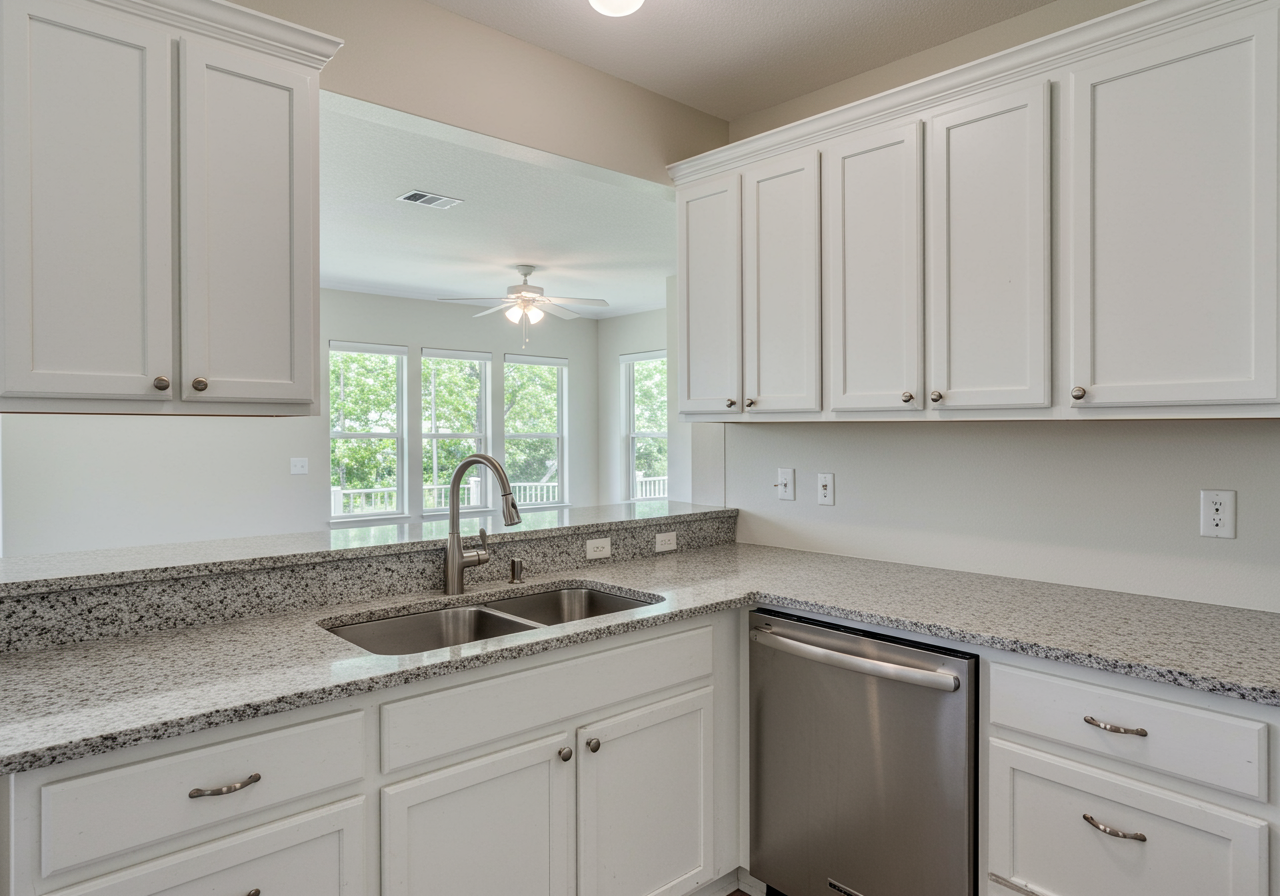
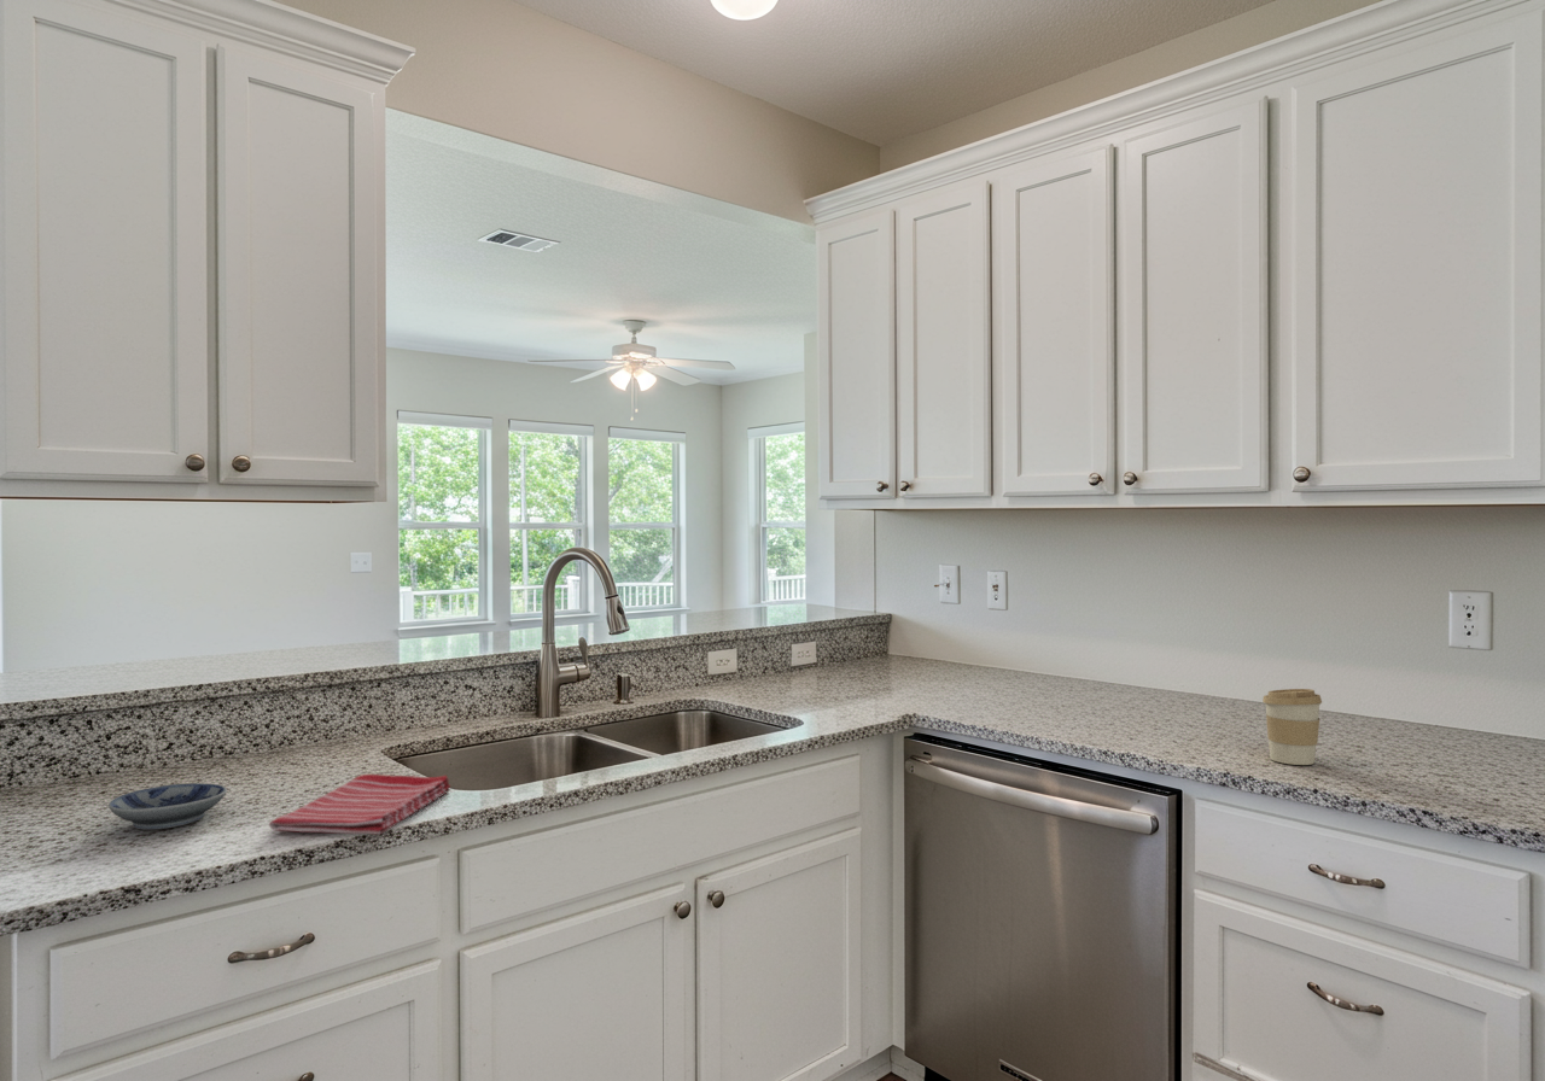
+ coffee cup [1261,688,1323,766]
+ dish towel [268,773,451,836]
+ bowl [107,782,228,831]
